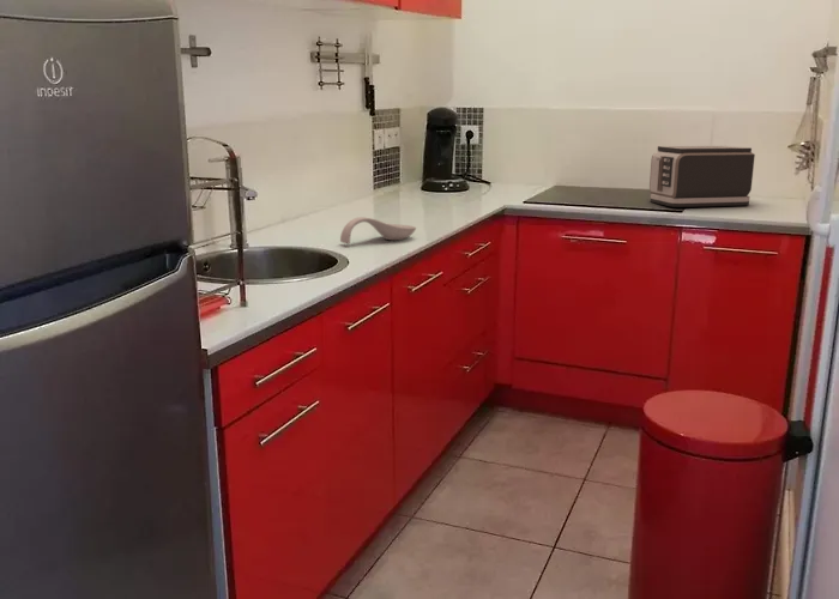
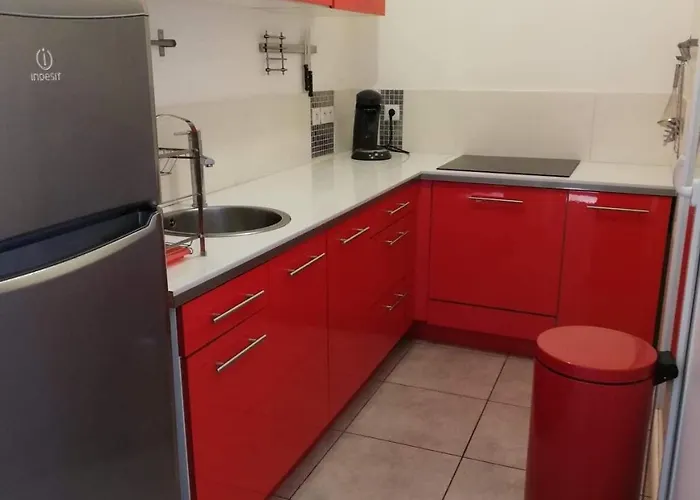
- toaster [648,145,756,208]
- spoon rest [339,216,417,244]
